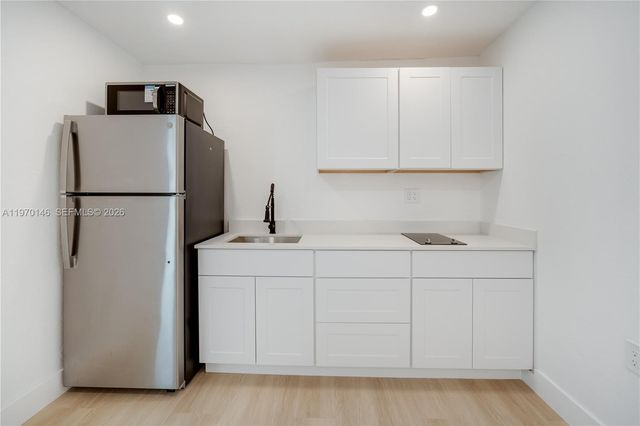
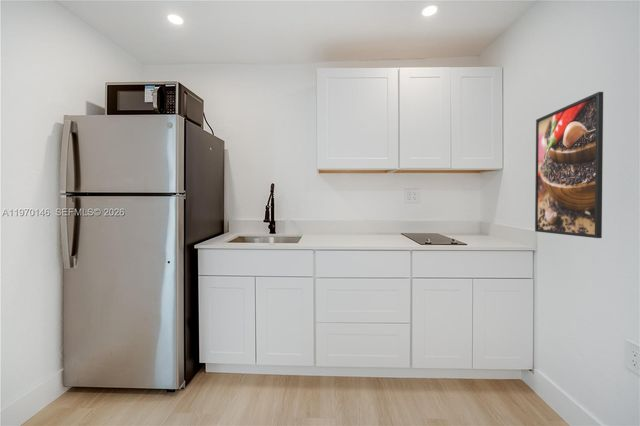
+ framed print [534,91,604,239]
